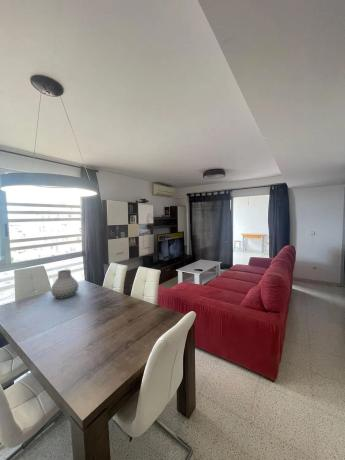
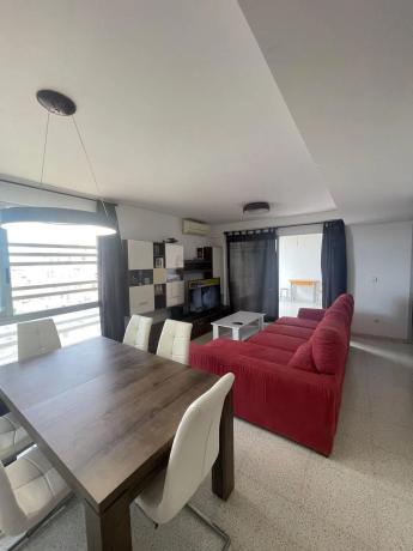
- vase [50,269,80,300]
